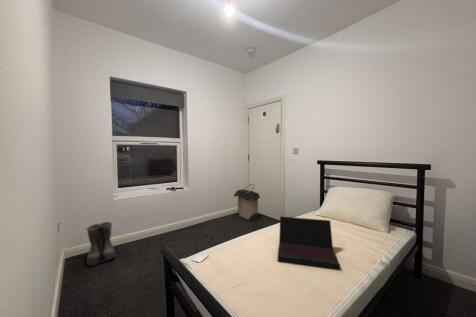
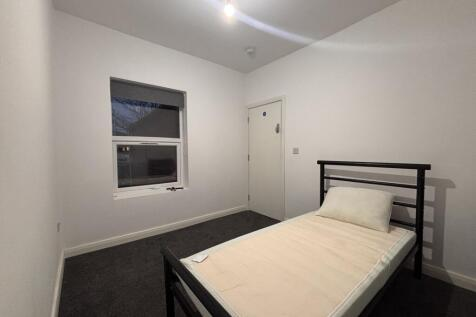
- boots [85,221,118,267]
- laptop [277,215,341,270]
- laundry hamper [233,183,261,221]
